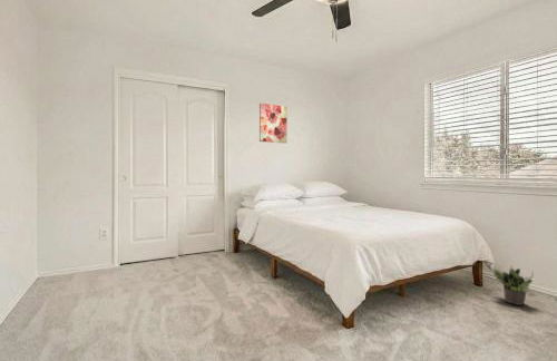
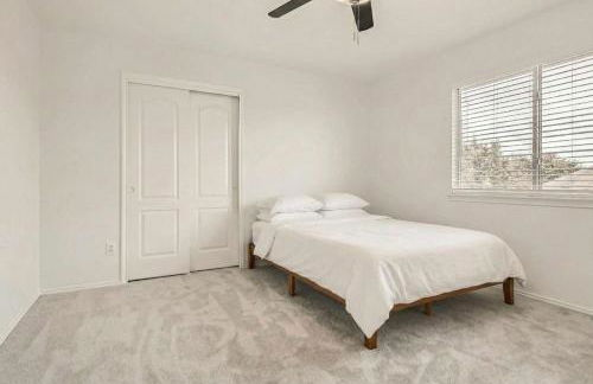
- wall art [258,103,289,144]
- potted plant [491,266,535,306]
